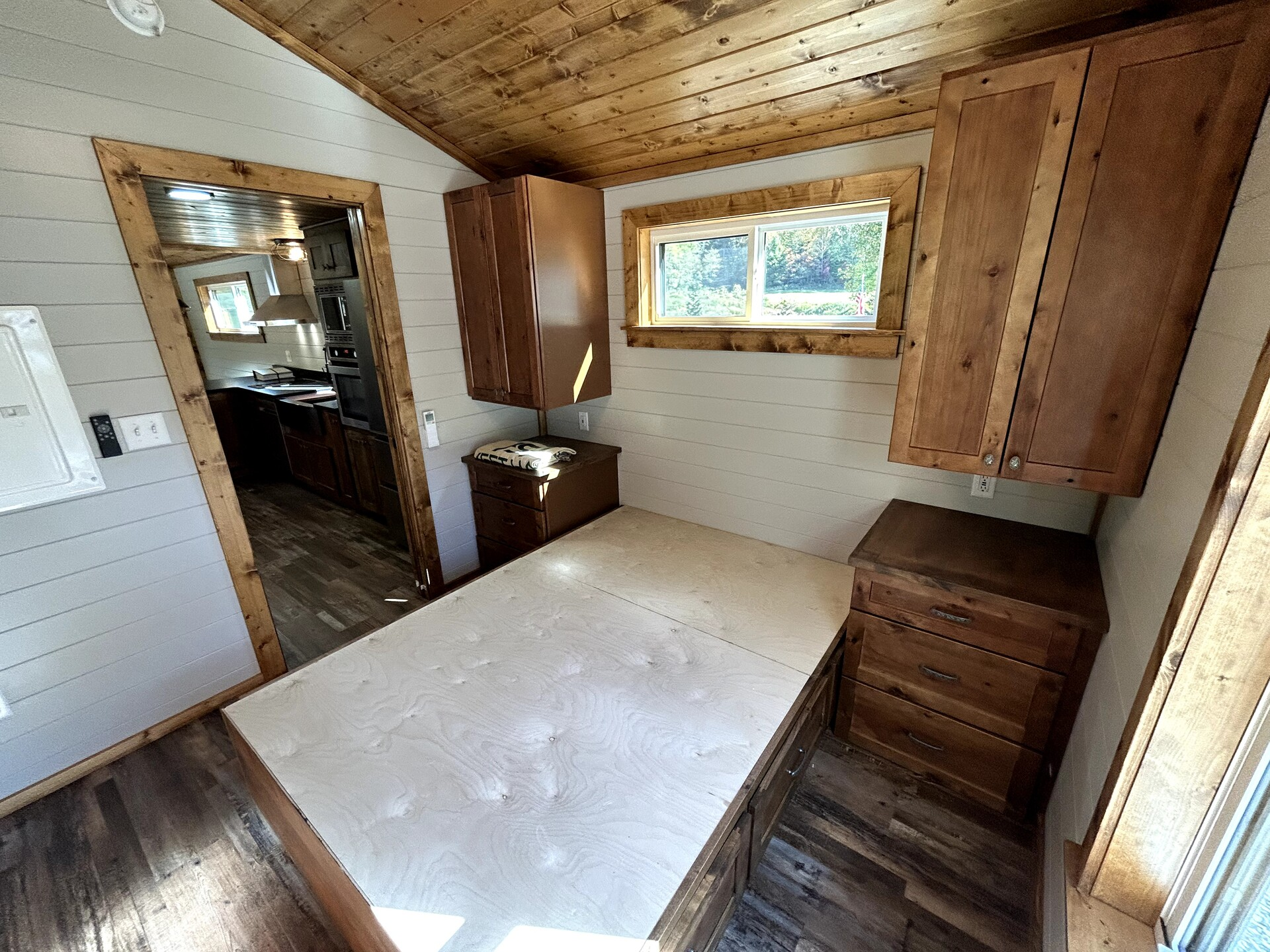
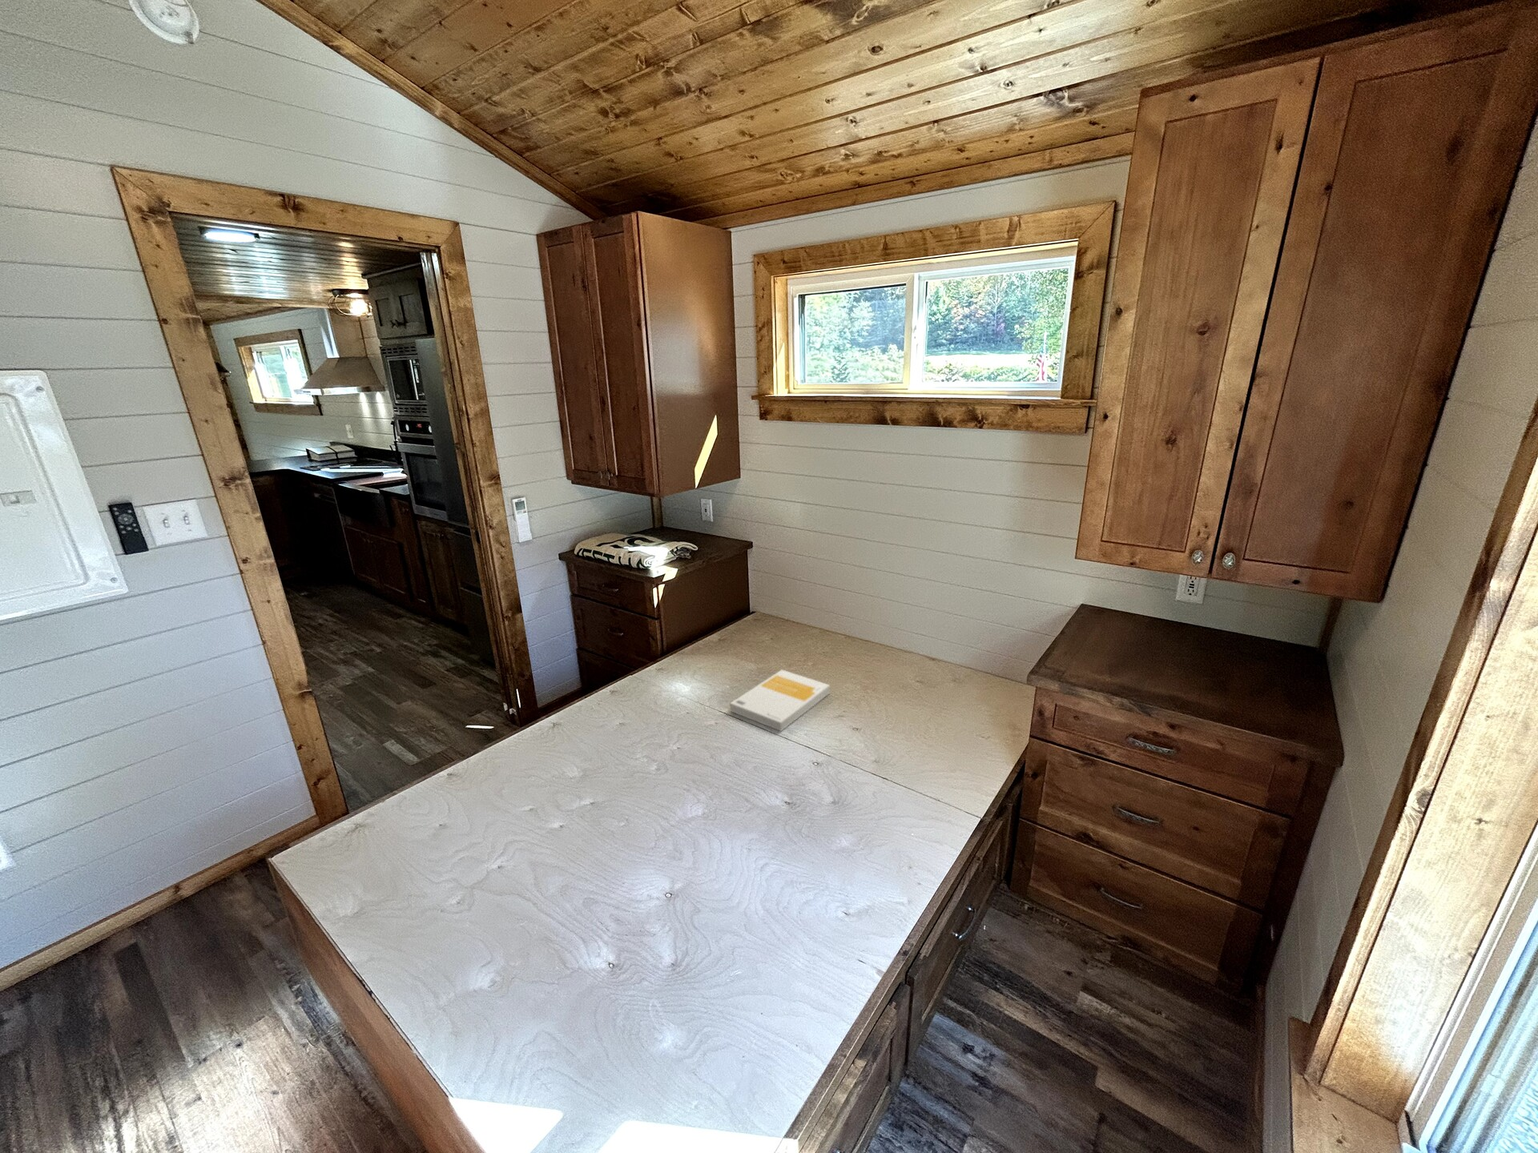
+ book [730,669,831,732]
